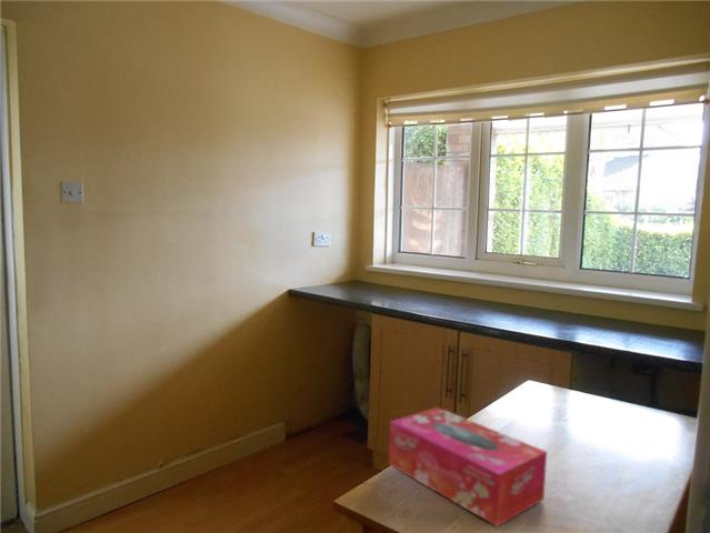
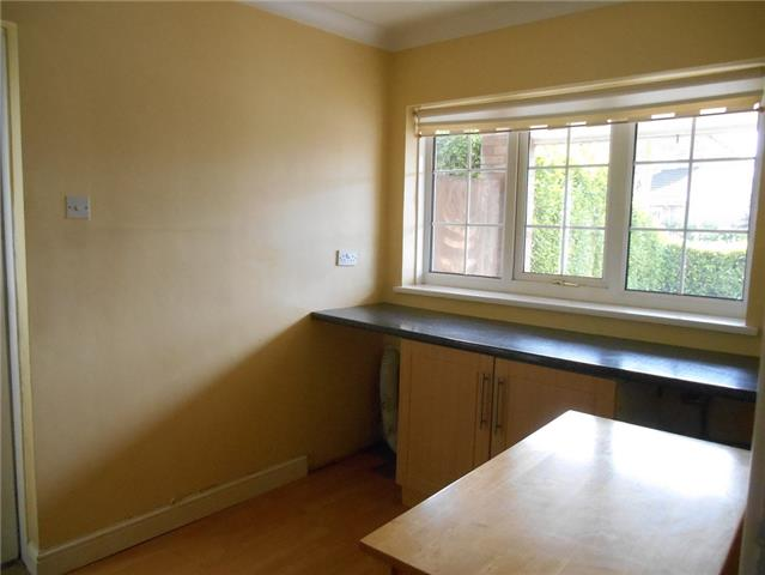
- tissue box [388,406,548,527]
